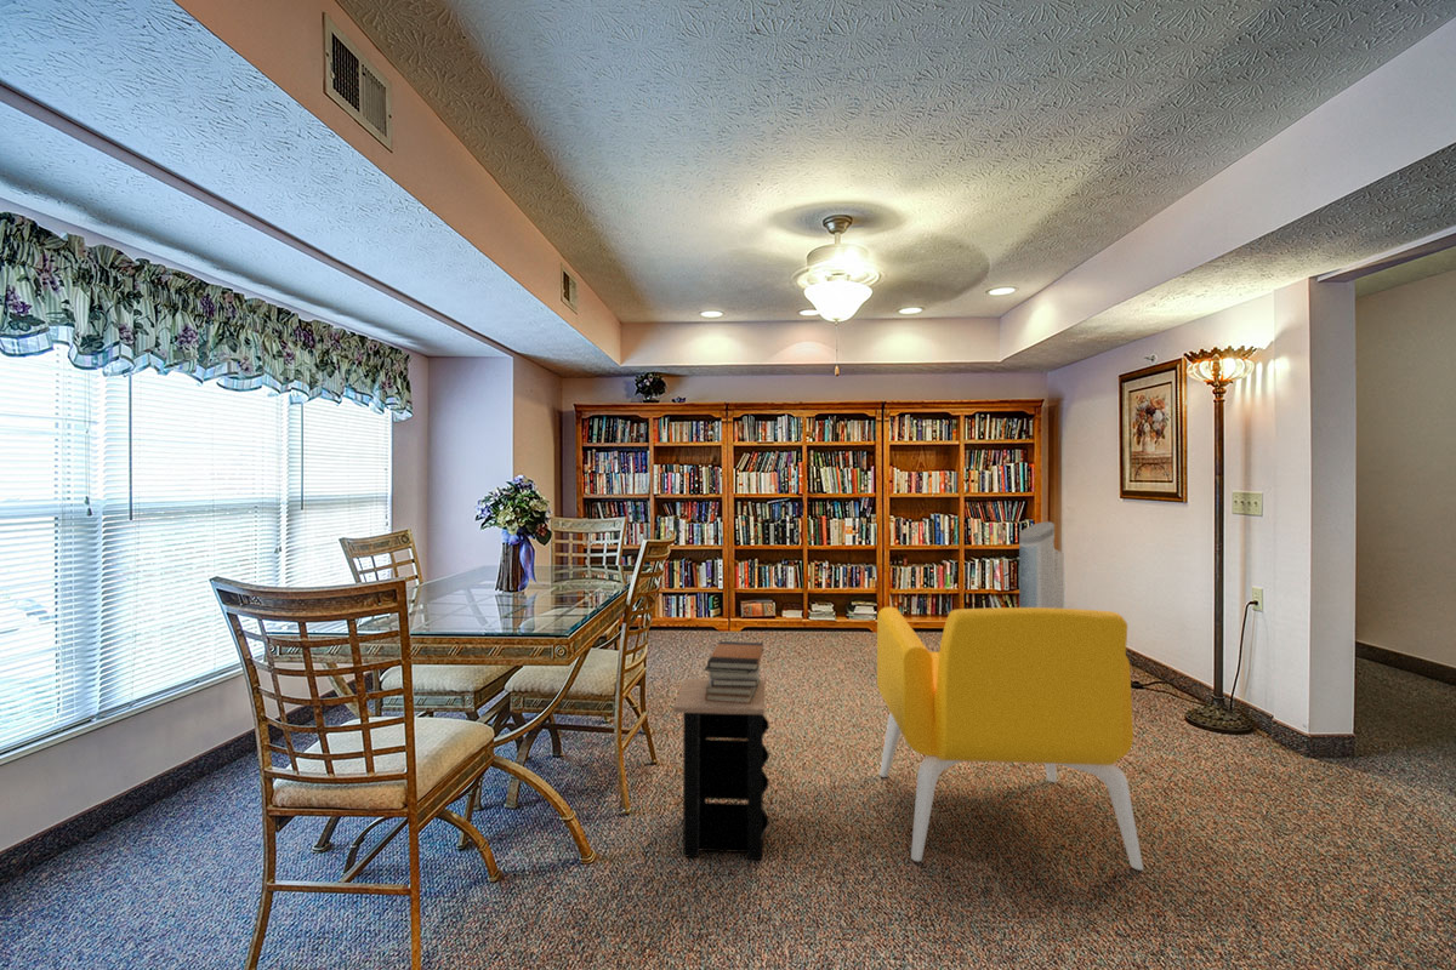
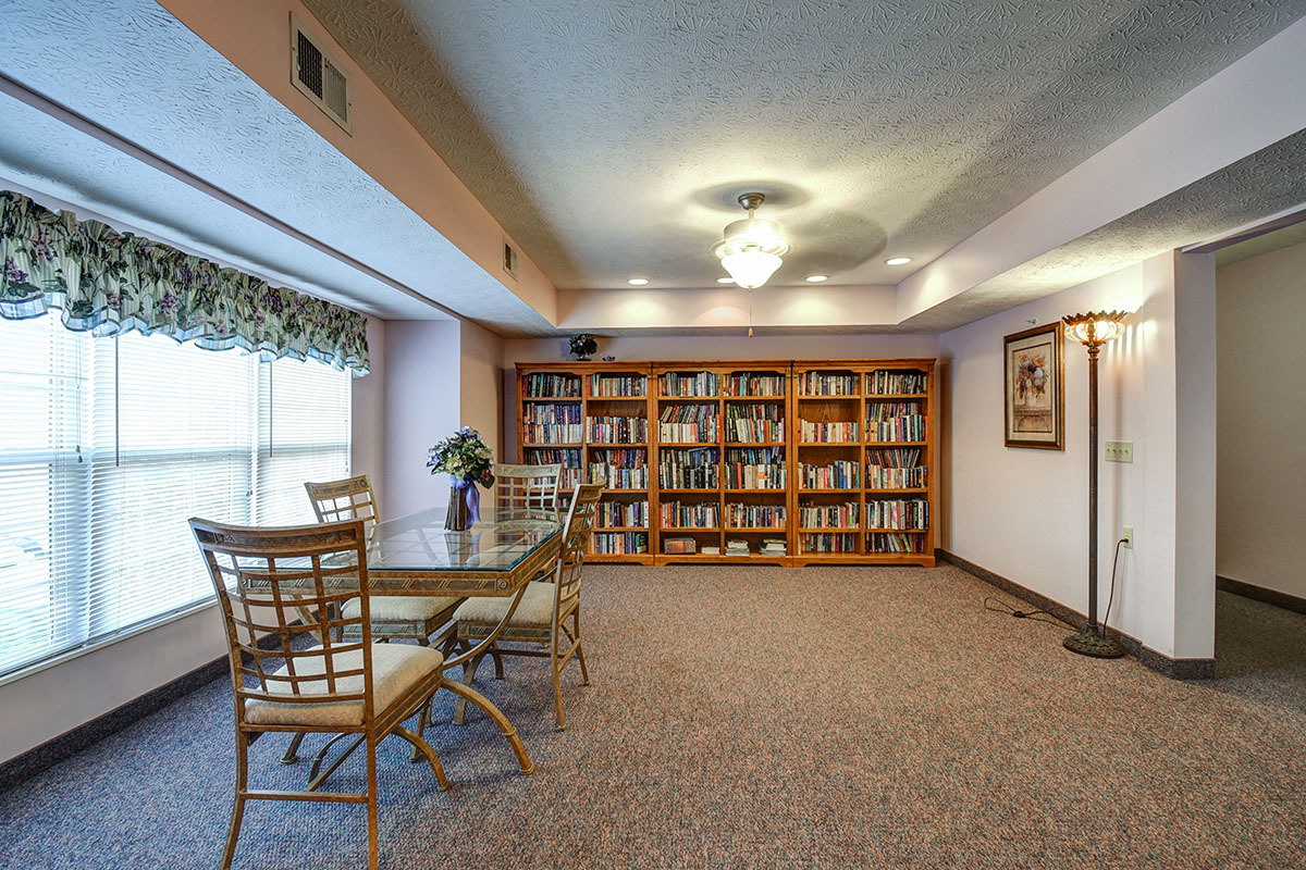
- book stack [704,640,764,704]
- side table [672,678,770,861]
- armchair [876,605,1144,872]
- air purifier [1018,520,1065,609]
